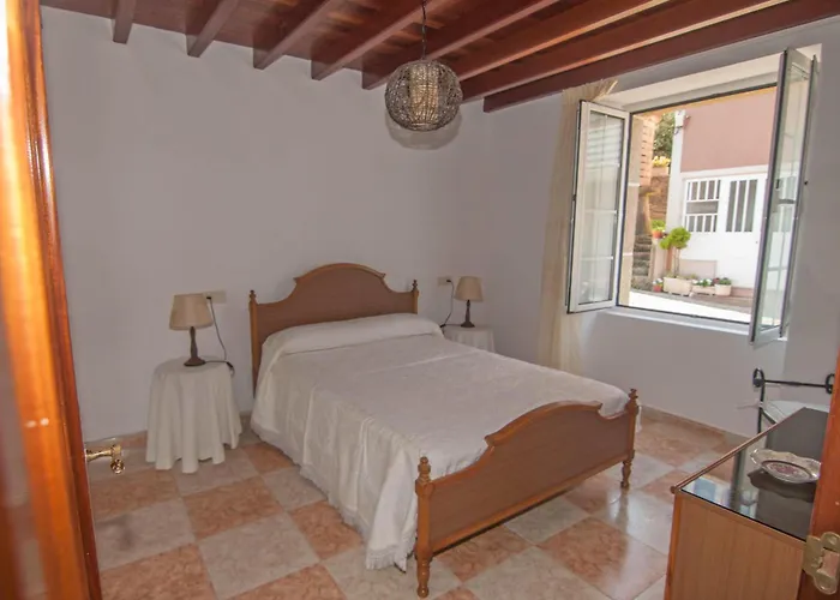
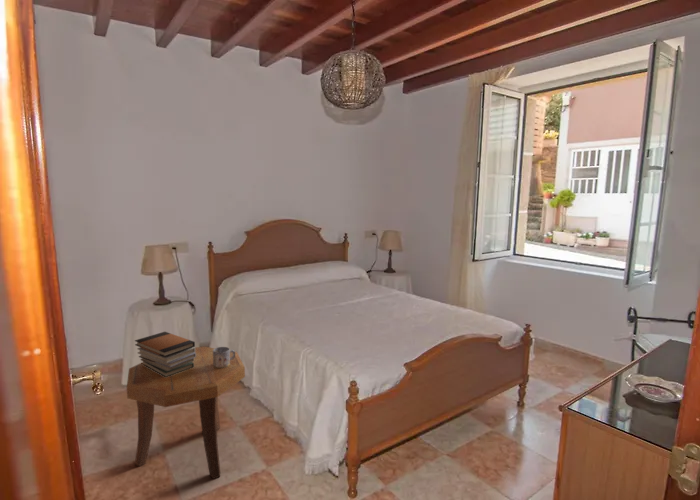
+ mug [213,346,236,368]
+ book stack [134,331,196,377]
+ side table [126,346,246,480]
